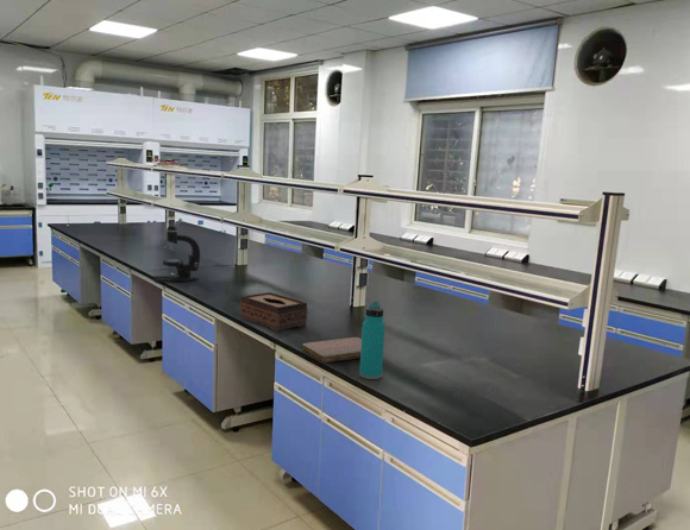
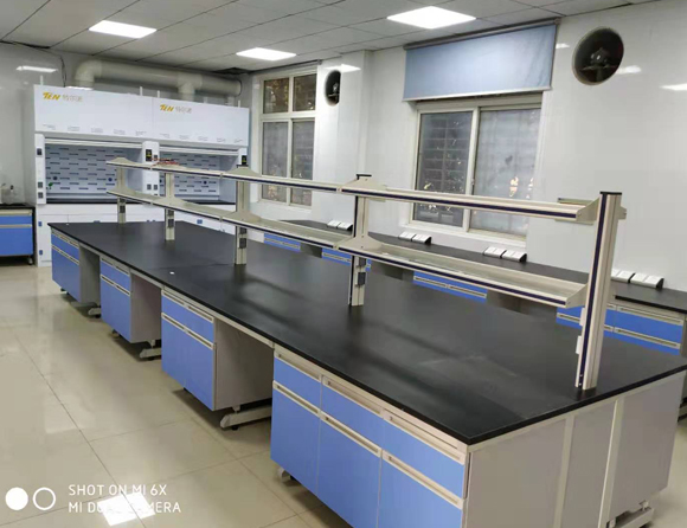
- notebook [300,336,362,365]
- water bottle [358,301,387,380]
- microscope [151,217,201,284]
- tissue box [239,291,308,333]
